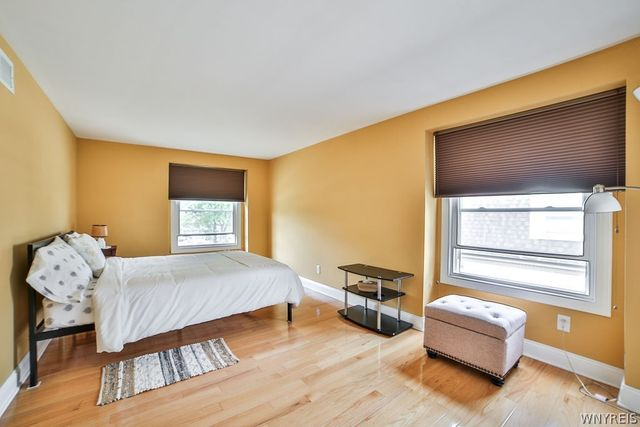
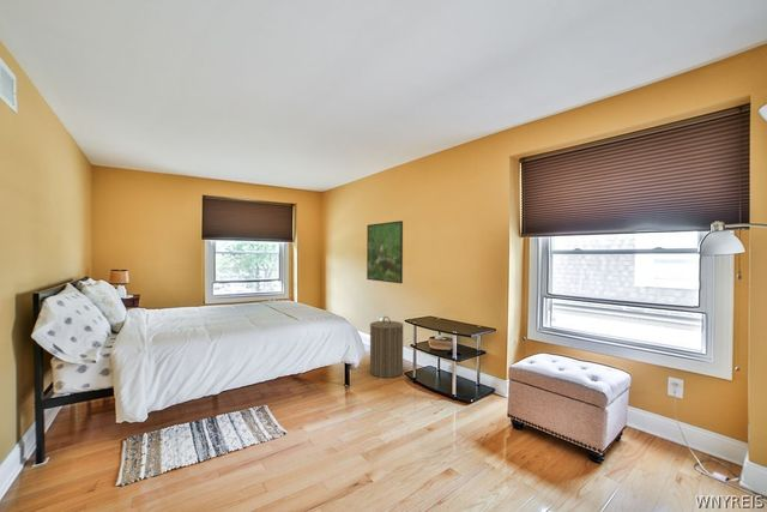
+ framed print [366,219,404,284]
+ laundry hamper [369,315,404,379]
